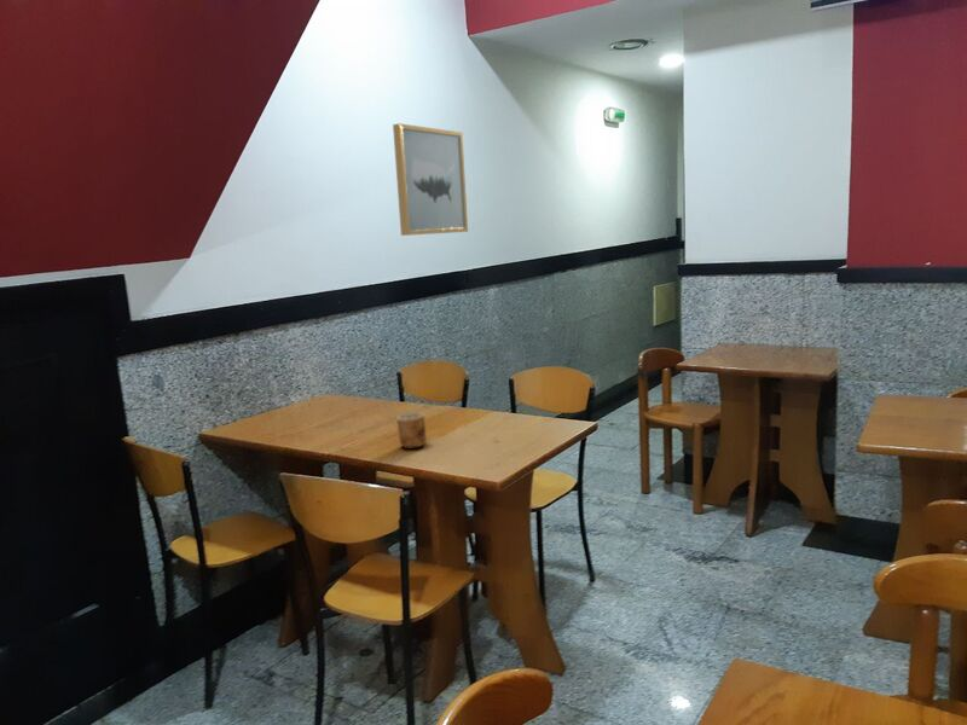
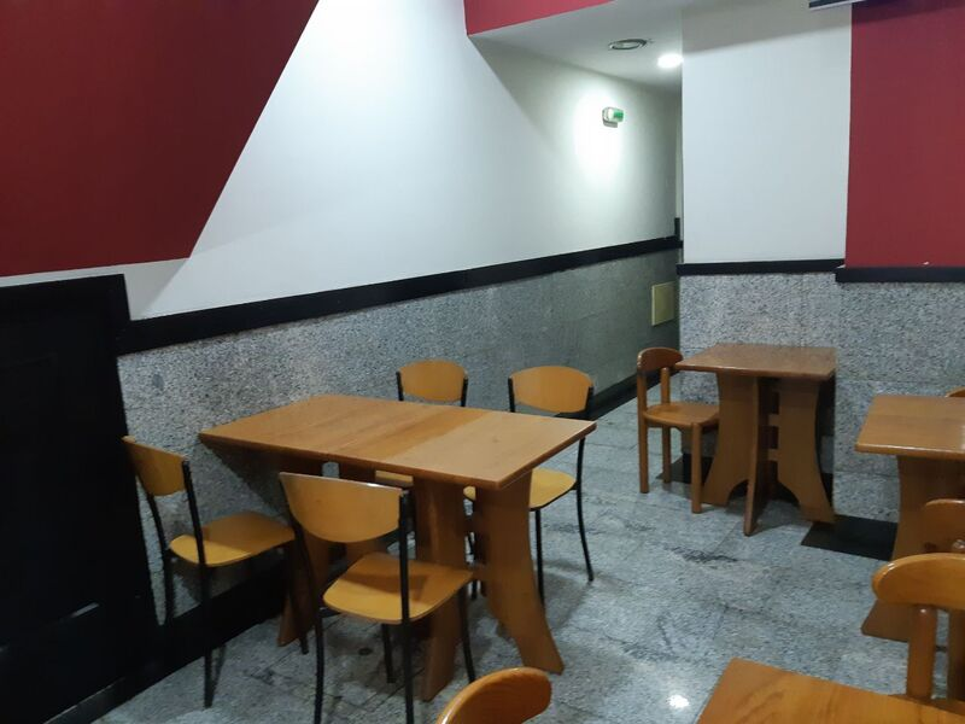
- cup [395,411,428,450]
- wall art [392,122,469,237]
